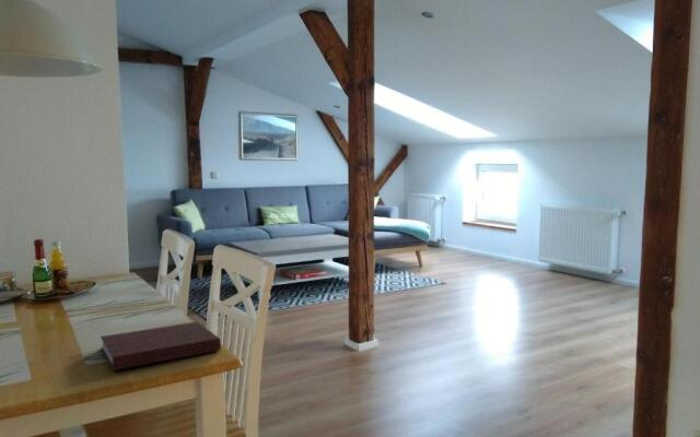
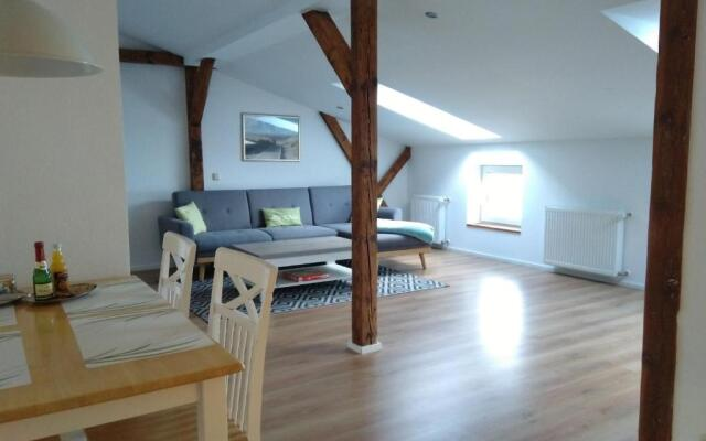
- notebook [100,320,222,371]
